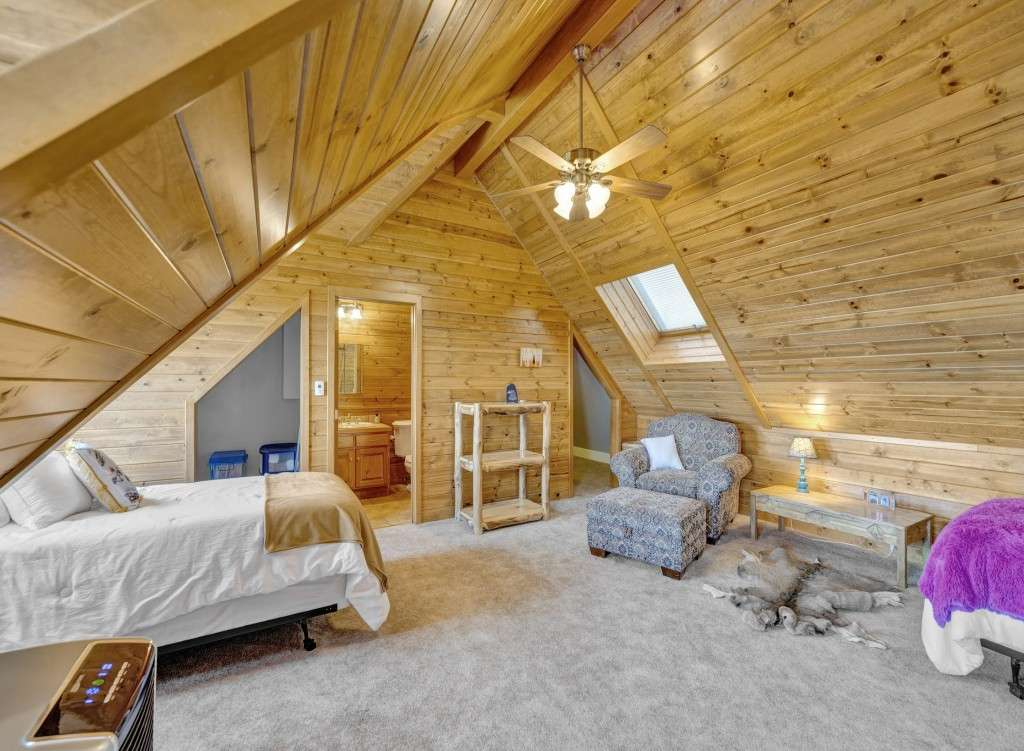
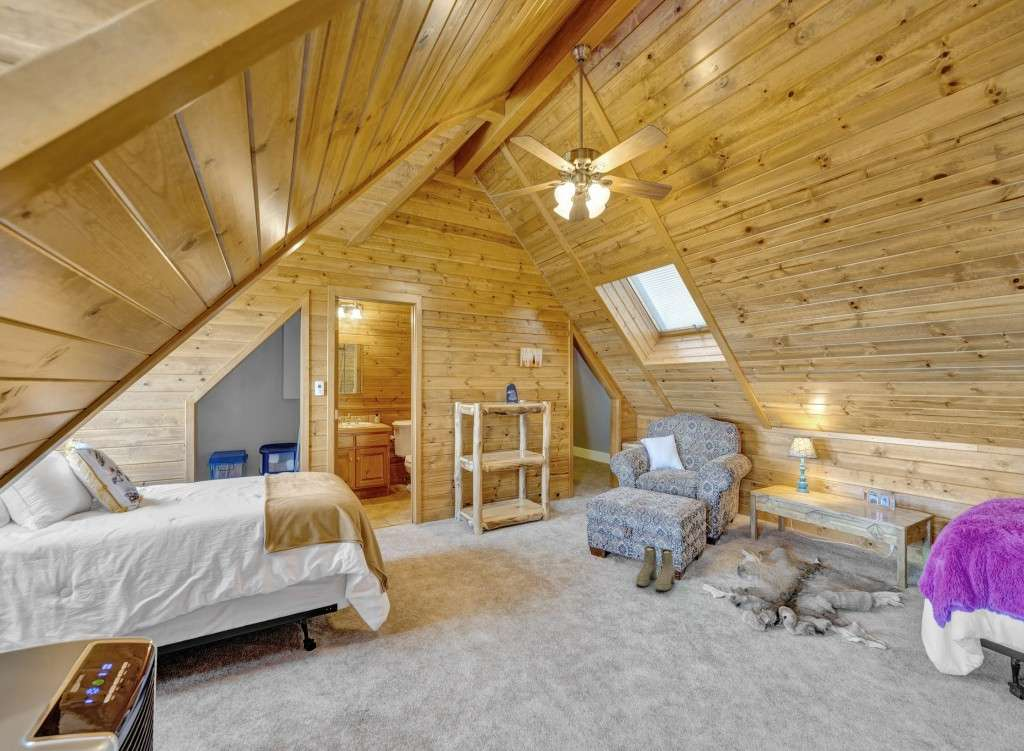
+ boots [635,545,676,592]
